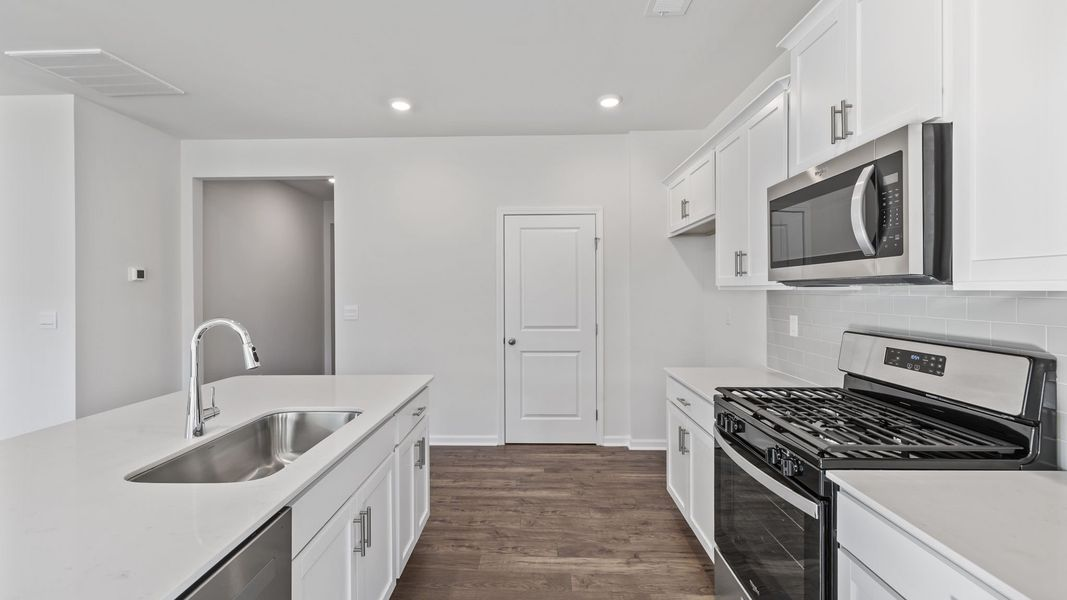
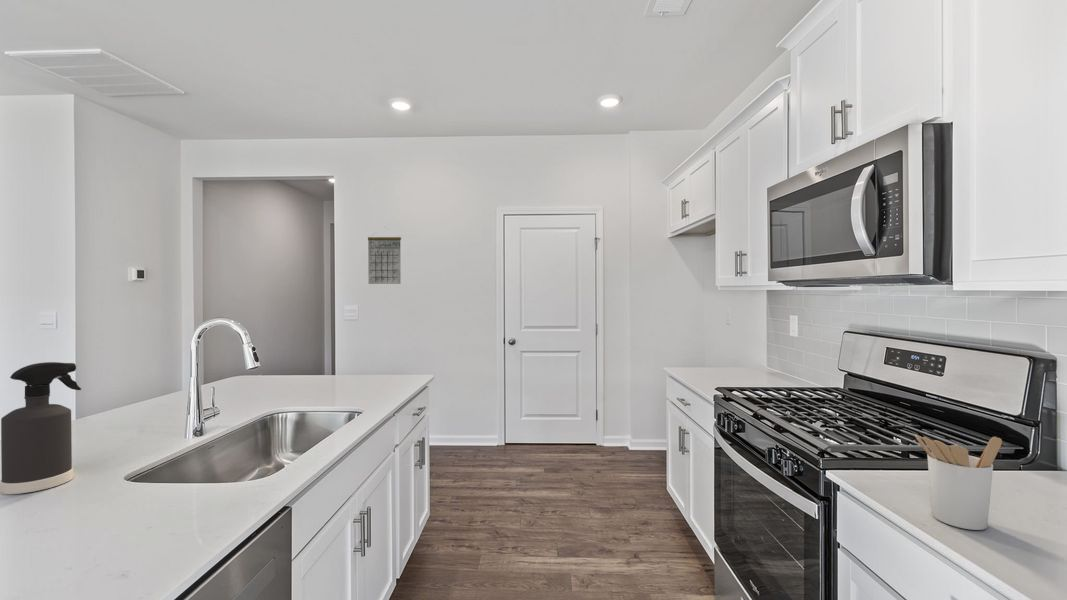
+ spray bottle [0,361,82,495]
+ calendar [367,226,402,285]
+ utensil holder [914,433,1003,531]
